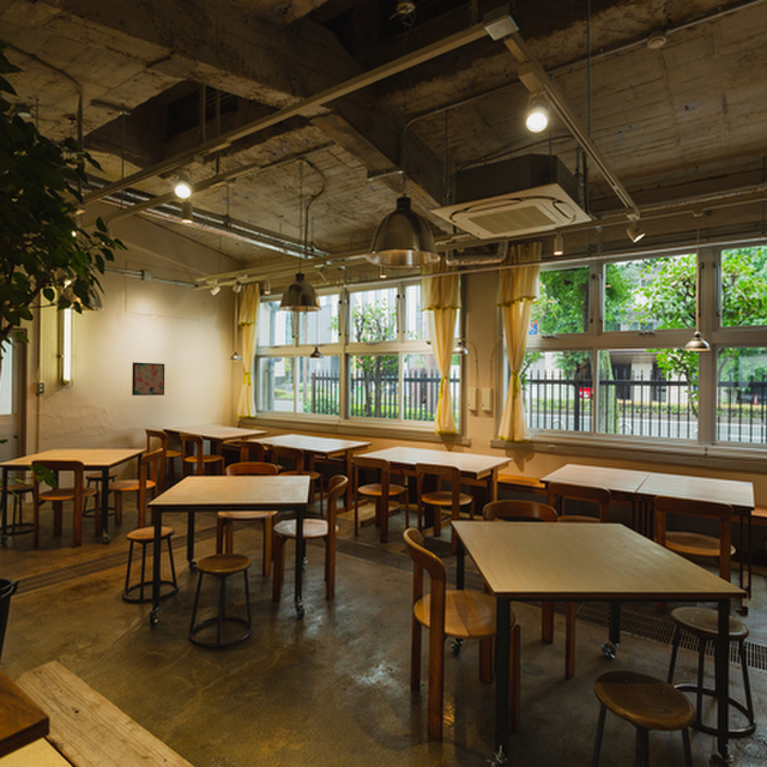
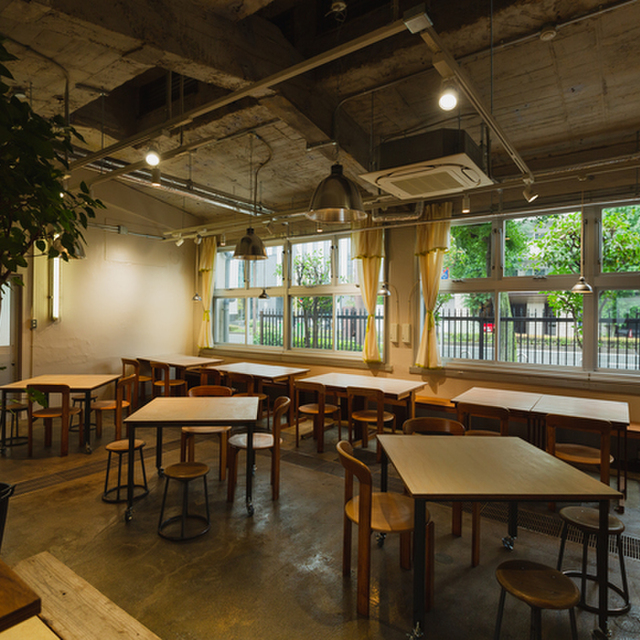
- wall art [131,361,165,397]
